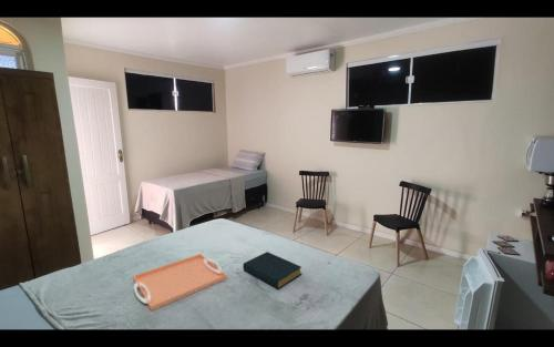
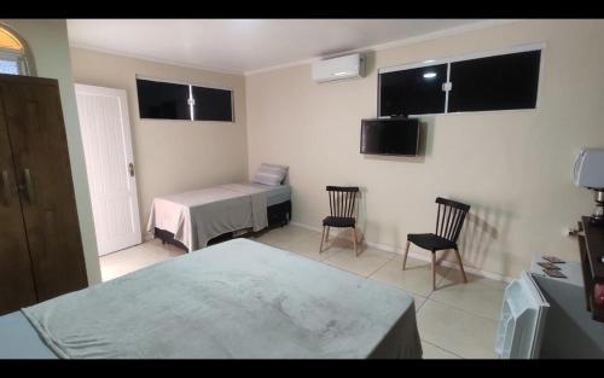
- hardback book [242,251,302,289]
- serving tray [132,253,228,313]
